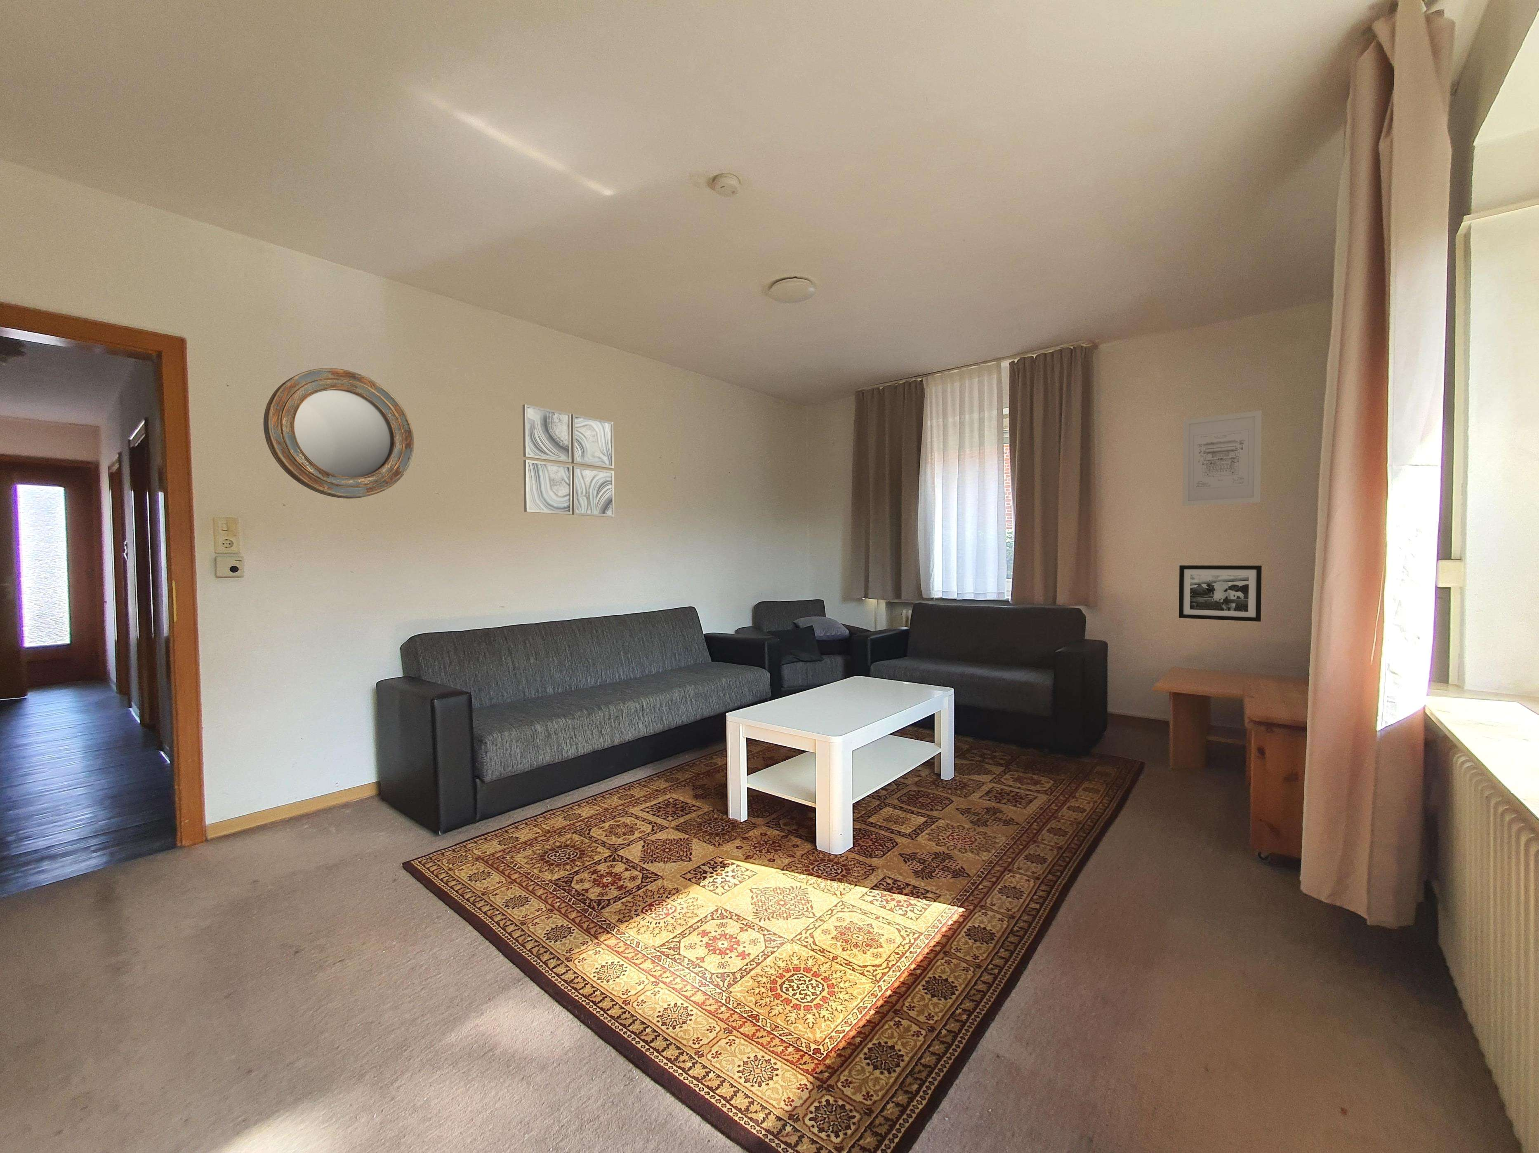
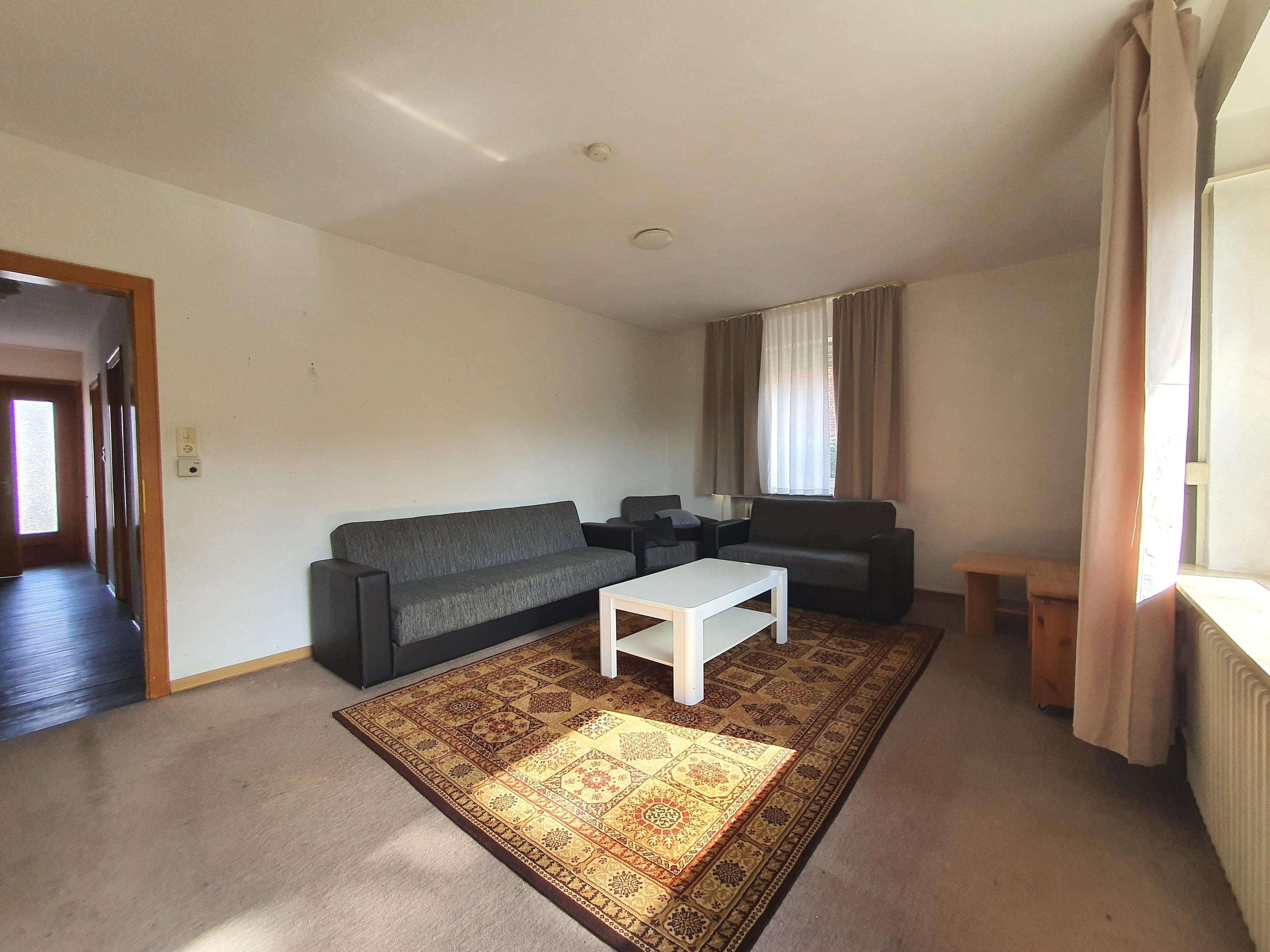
- picture frame [1178,564,1263,621]
- wall art [522,403,614,517]
- wall art [1182,411,1261,506]
- home mirror [263,367,414,499]
